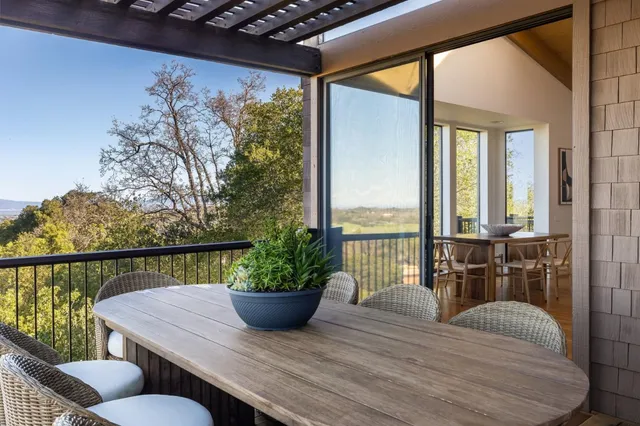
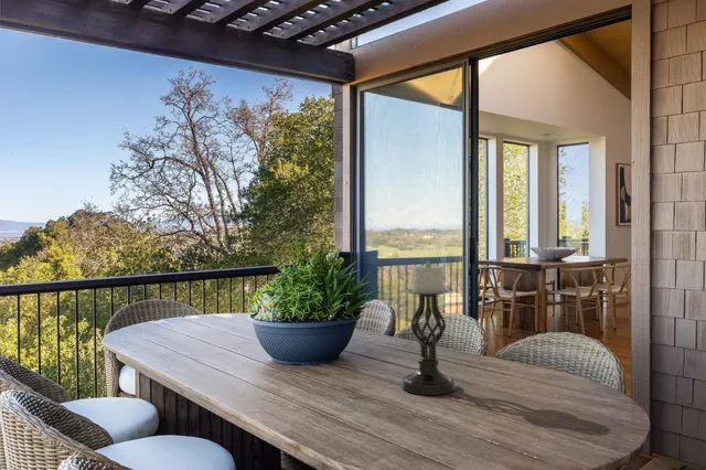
+ candle holder [400,260,457,396]
